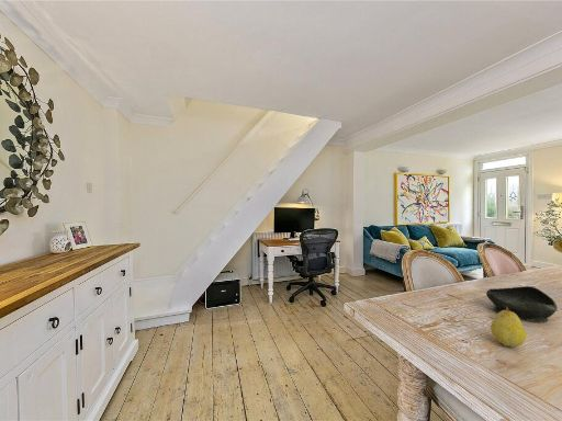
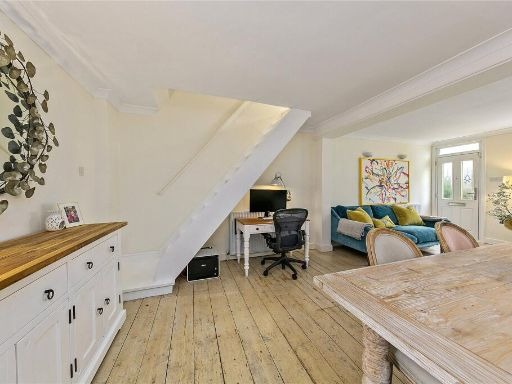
- fruit [490,307,527,348]
- bowl [485,285,559,323]
